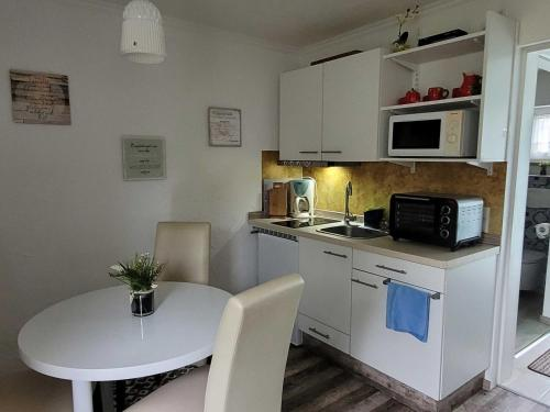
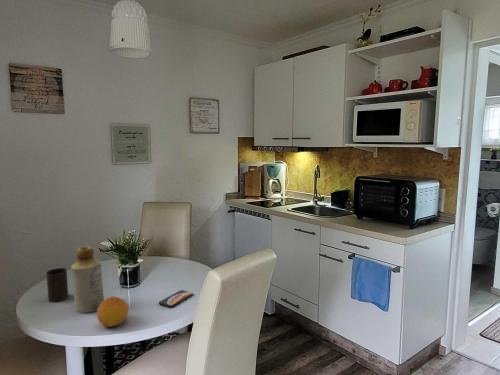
+ smartphone [158,289,194,308]
+ bottle [70,246,105,314]
+ cup [45,267,69,303]
+ fruit [96,295,129,328]
